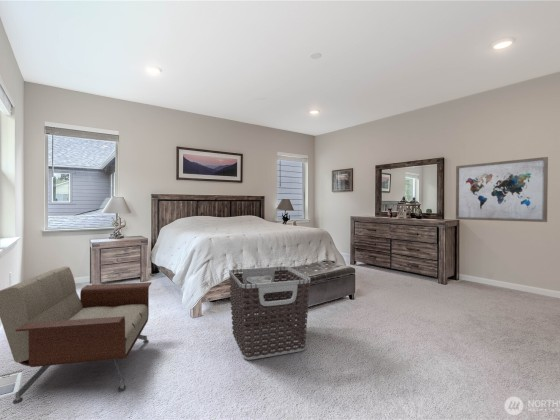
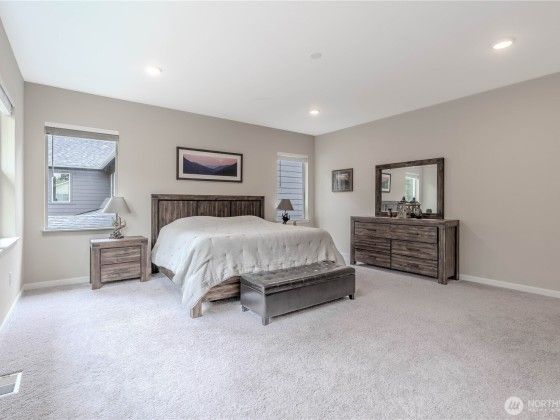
- clothes hamper [228,265,312,361]
- wall art [455,156,549,223]
- armchair [0,266,152,405]
